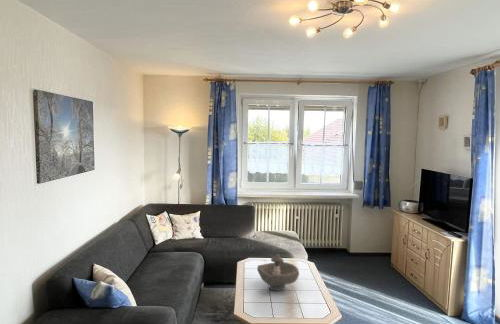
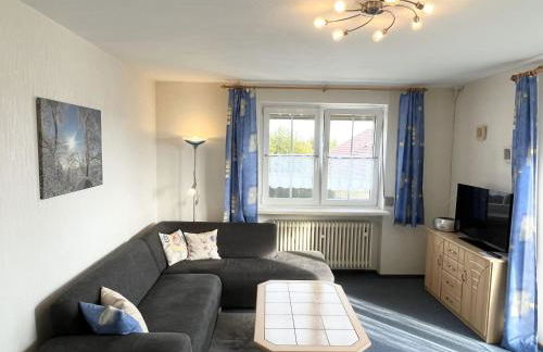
- decorative bowl [256,253,300,292]
